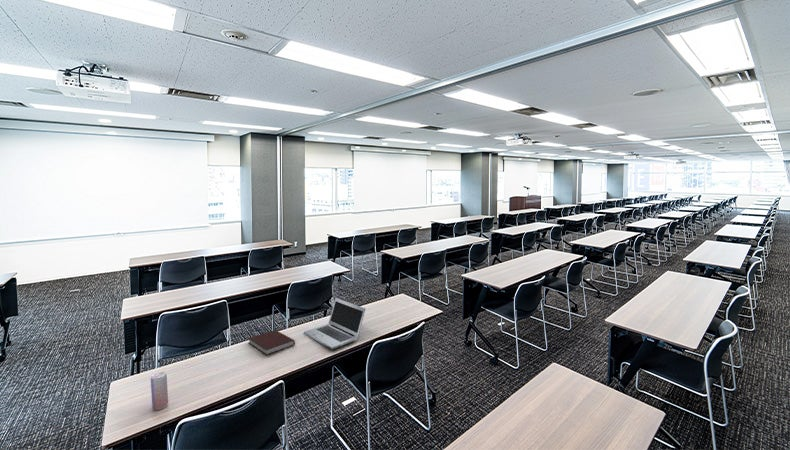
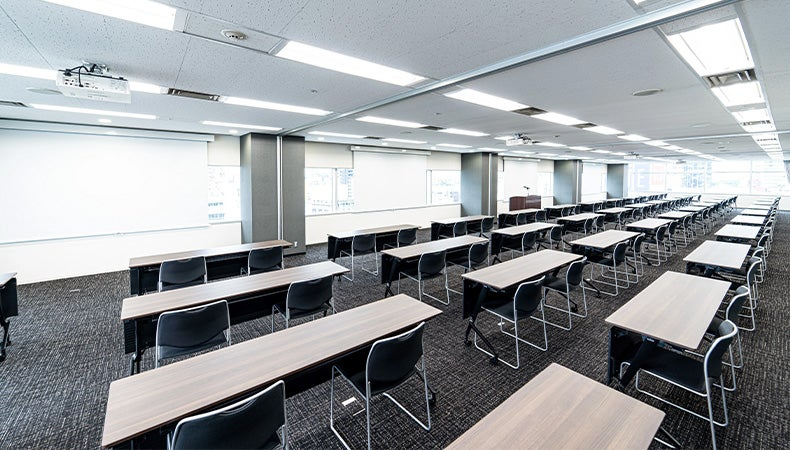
- laptop [303,297,367,350]
- beverage can [150,371,169,411]
- notebook [247,329,296,356]
